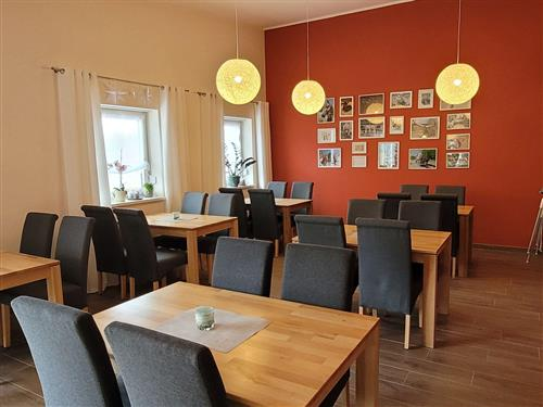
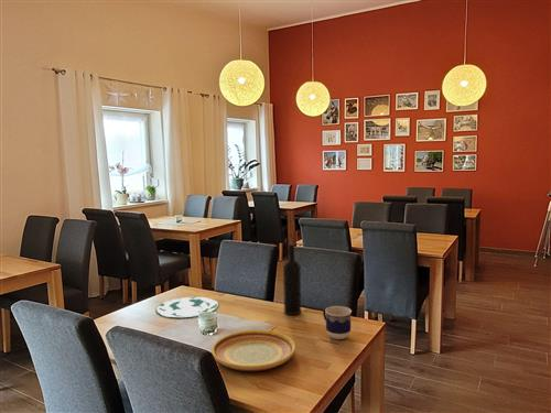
+ cup [322,305,353,340]
+ plate [210,329,296,372]
+ wine bottle [282,242,302,316]
+ plate [155,296,219,318]
